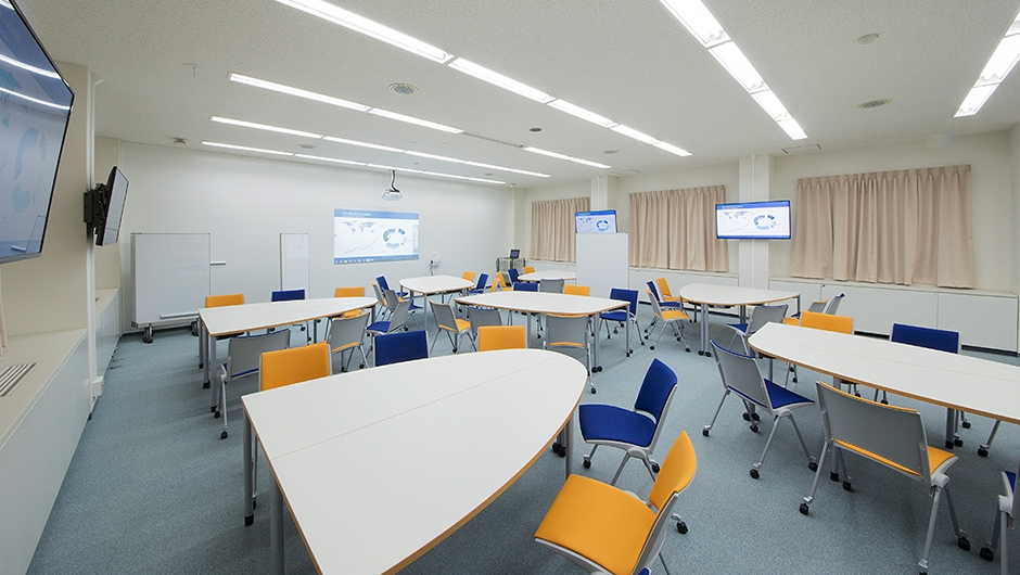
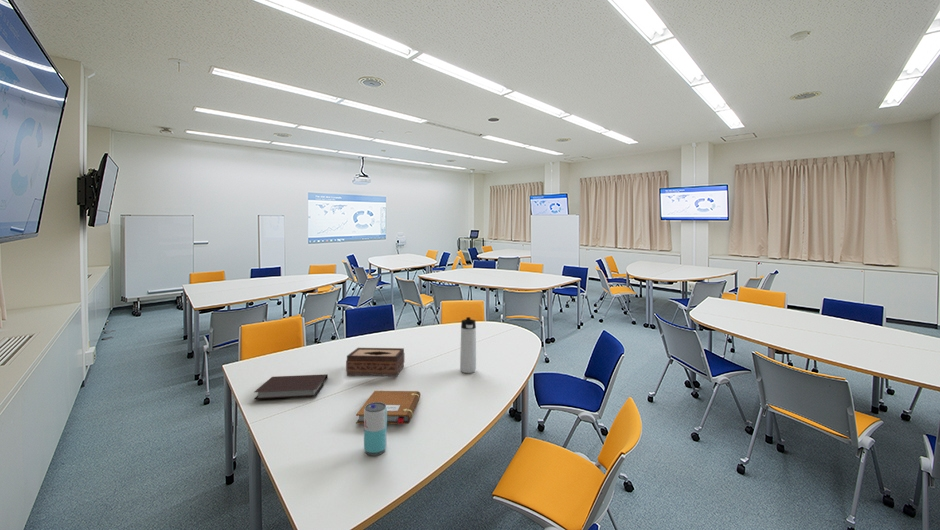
+ notebook [355,390,421,425]
+ beverage can [363,402,388,457]
+ thermos bottle [459,316,477,374]
+ tissue box [345,347,405,378]
+ notebook [253,373,329,400]
